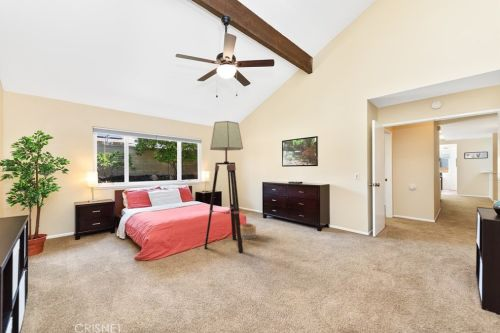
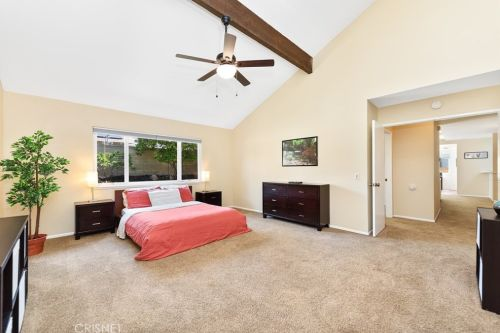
- floor lamp [203,120,244,253]
- basket [240,222,257,240]
